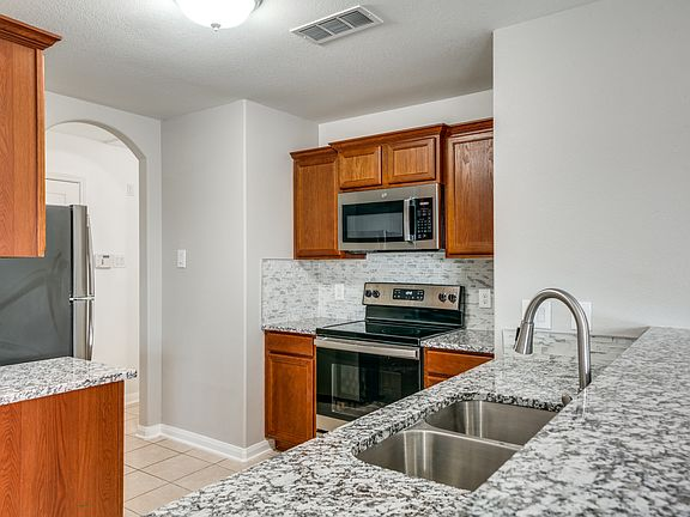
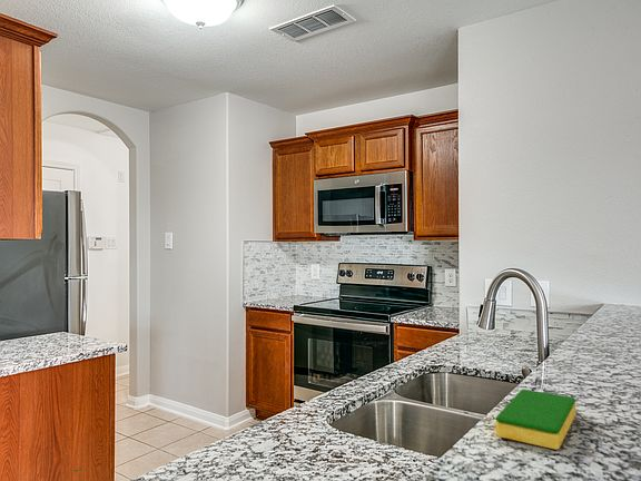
+ dish sponge [495,389,576,451]
